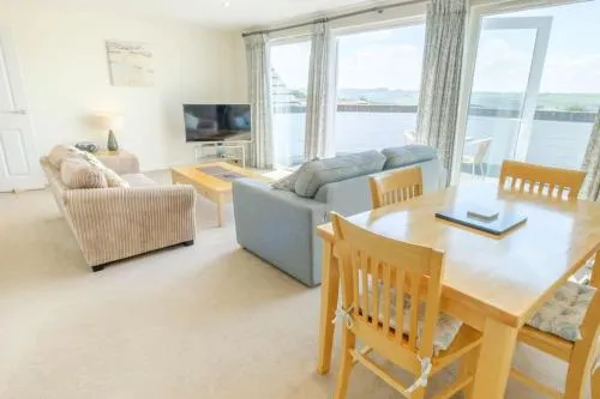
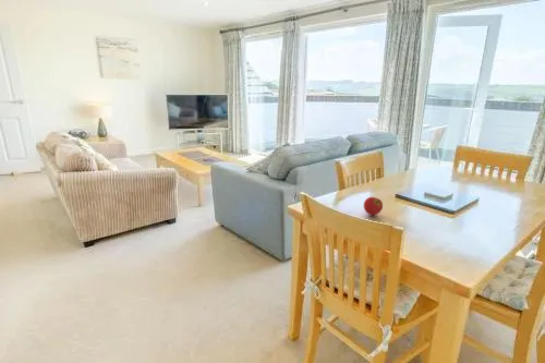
+ fruit [363,196,384,216]
